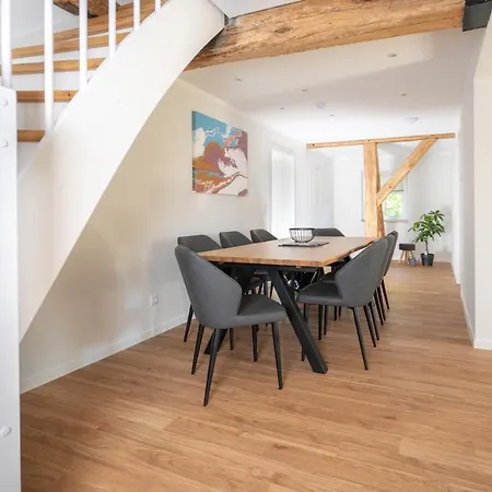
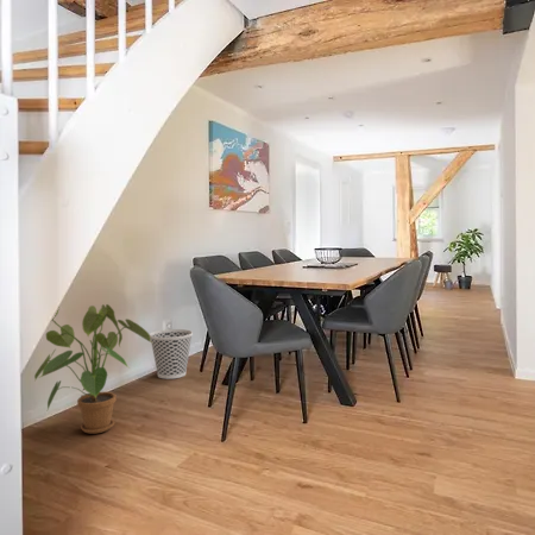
+ house plant [33,303,153,435]
+ wastebasket [149,328,194,380]
